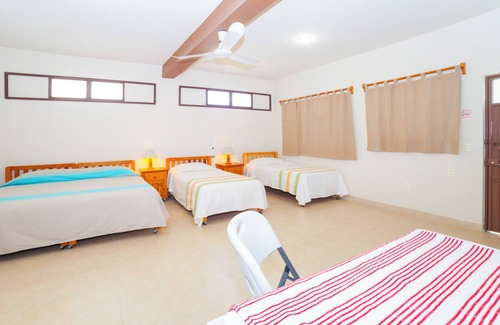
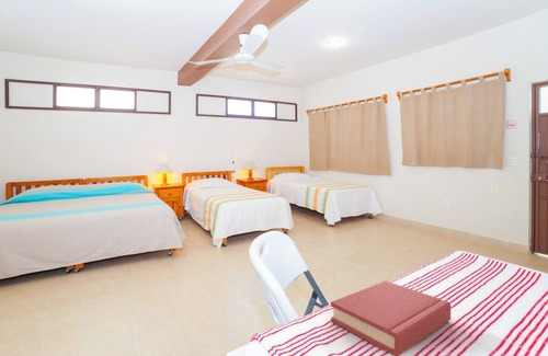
+ hardback book [330,280,452,356]
